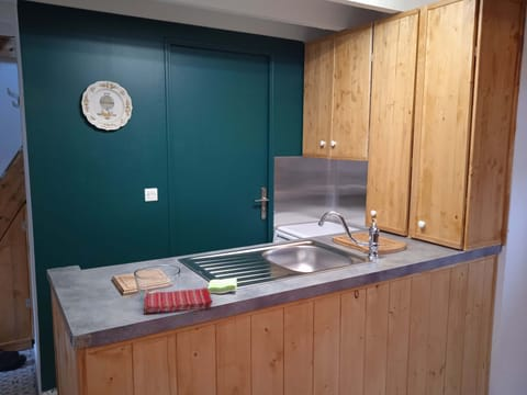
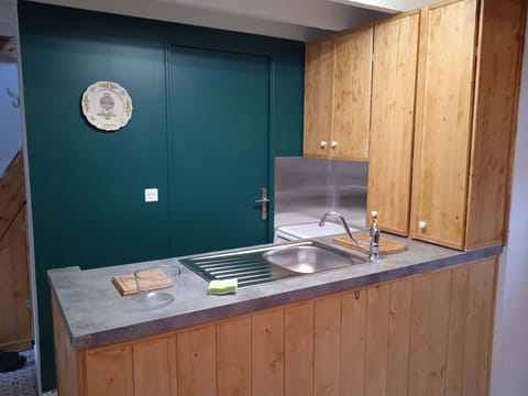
- dish towel [143,286,213,314]
